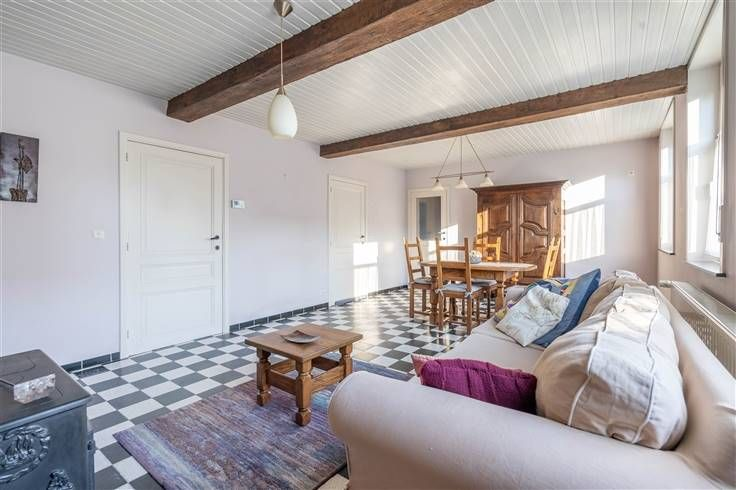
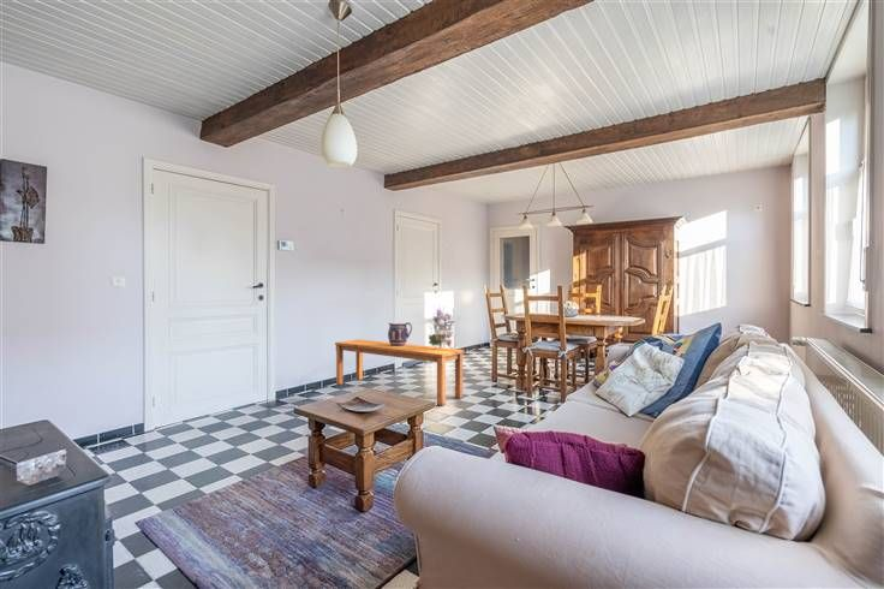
+ bouquet [426,303,461,350]
+ bench [334,338,465,407]
+ pitcher [387,321,413,346]
